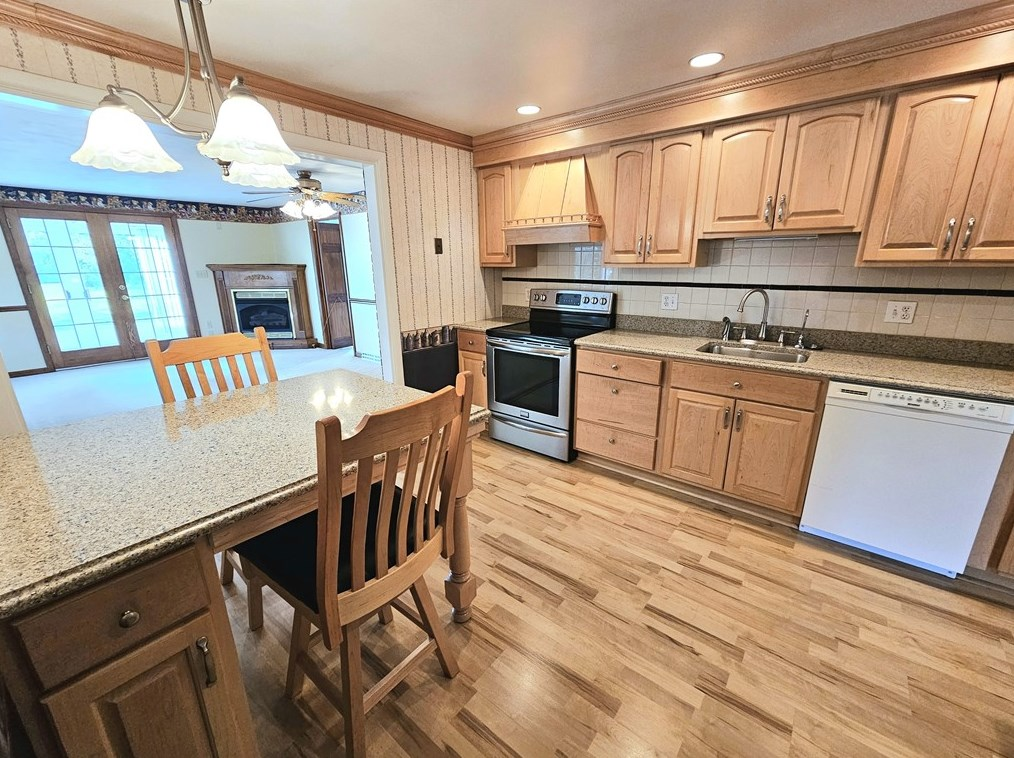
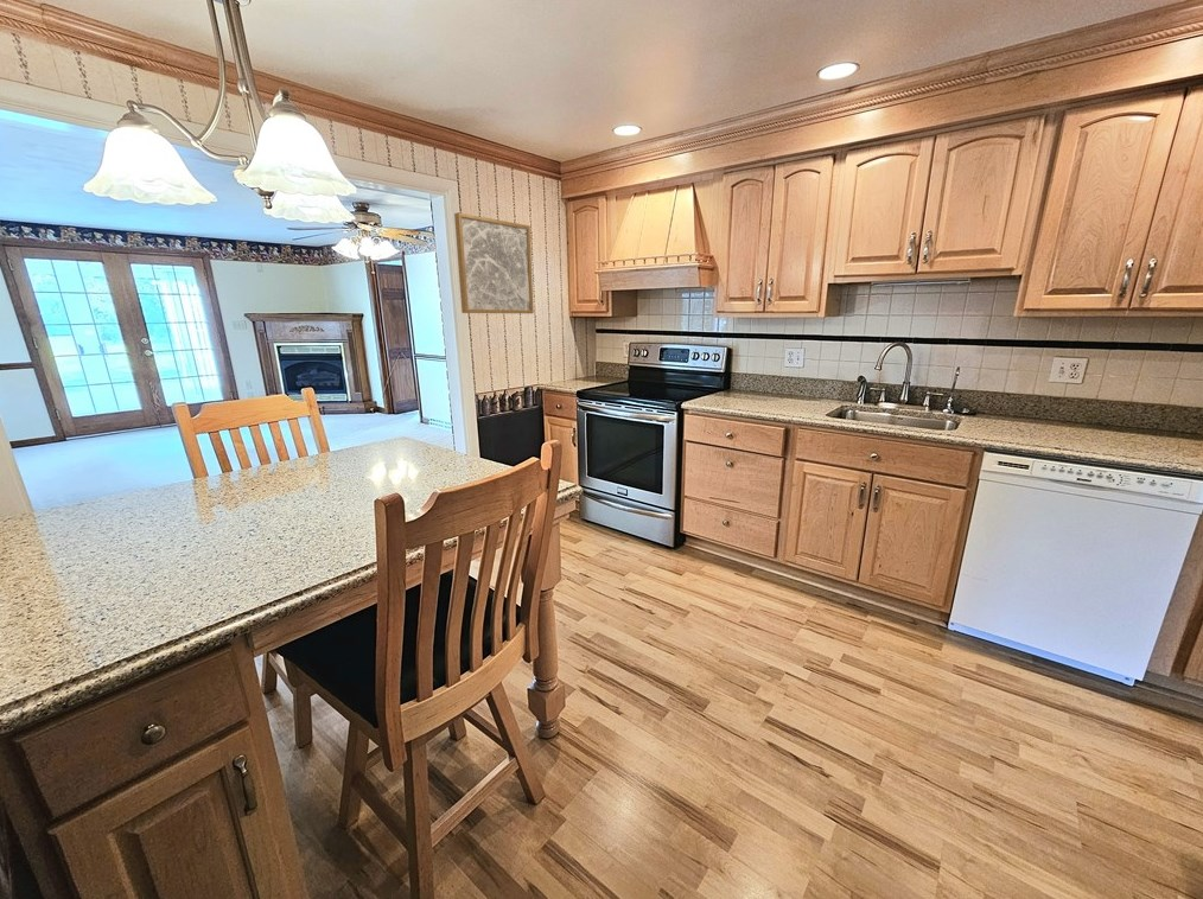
+ wall art [453,211,535,314]
